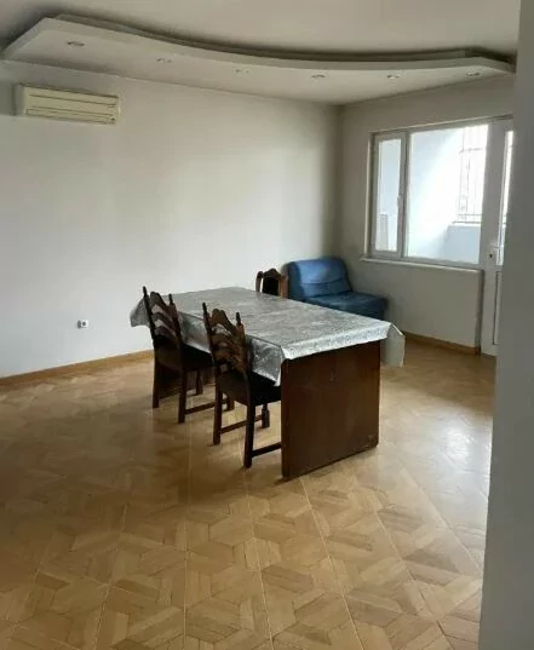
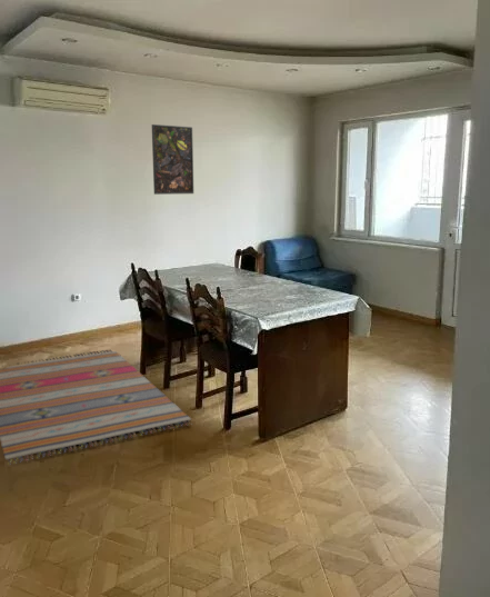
+ rug [0,348,192,466]
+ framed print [151,123,194,196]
